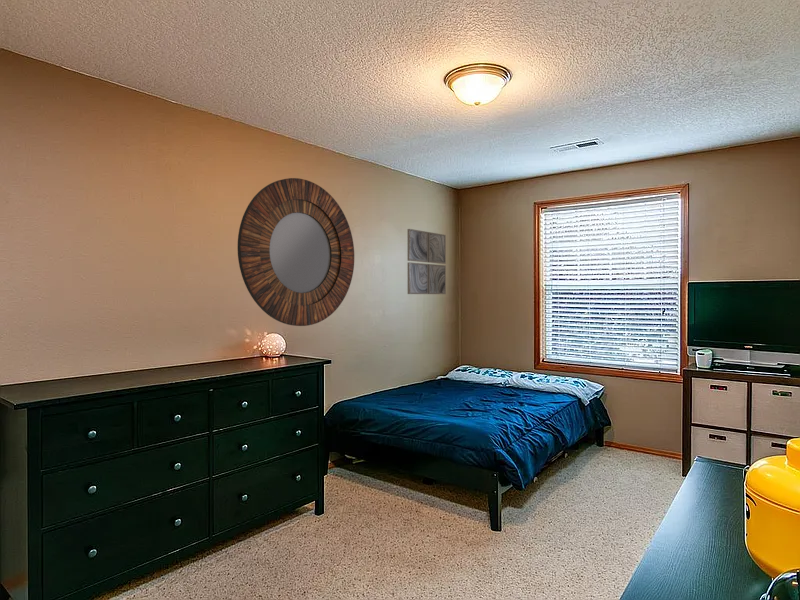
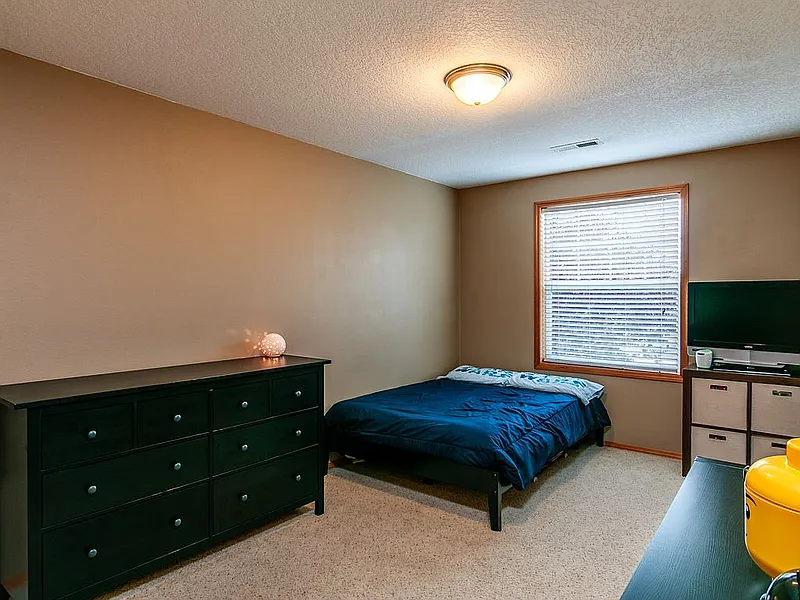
- wall art [406,228,447,295]
- home mirror [237,177,355,327]
